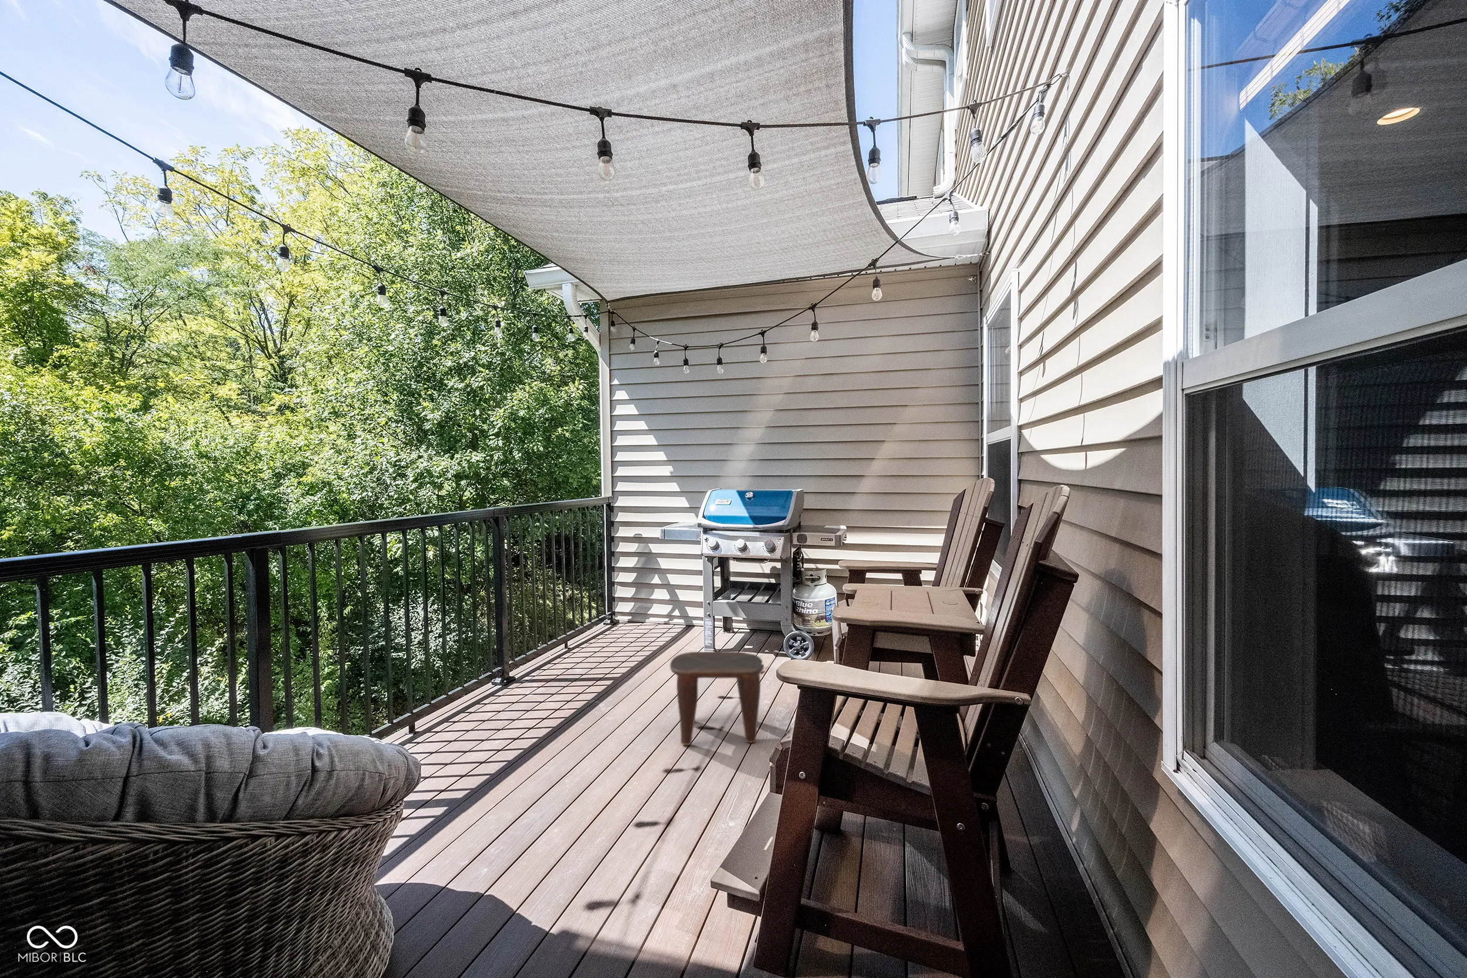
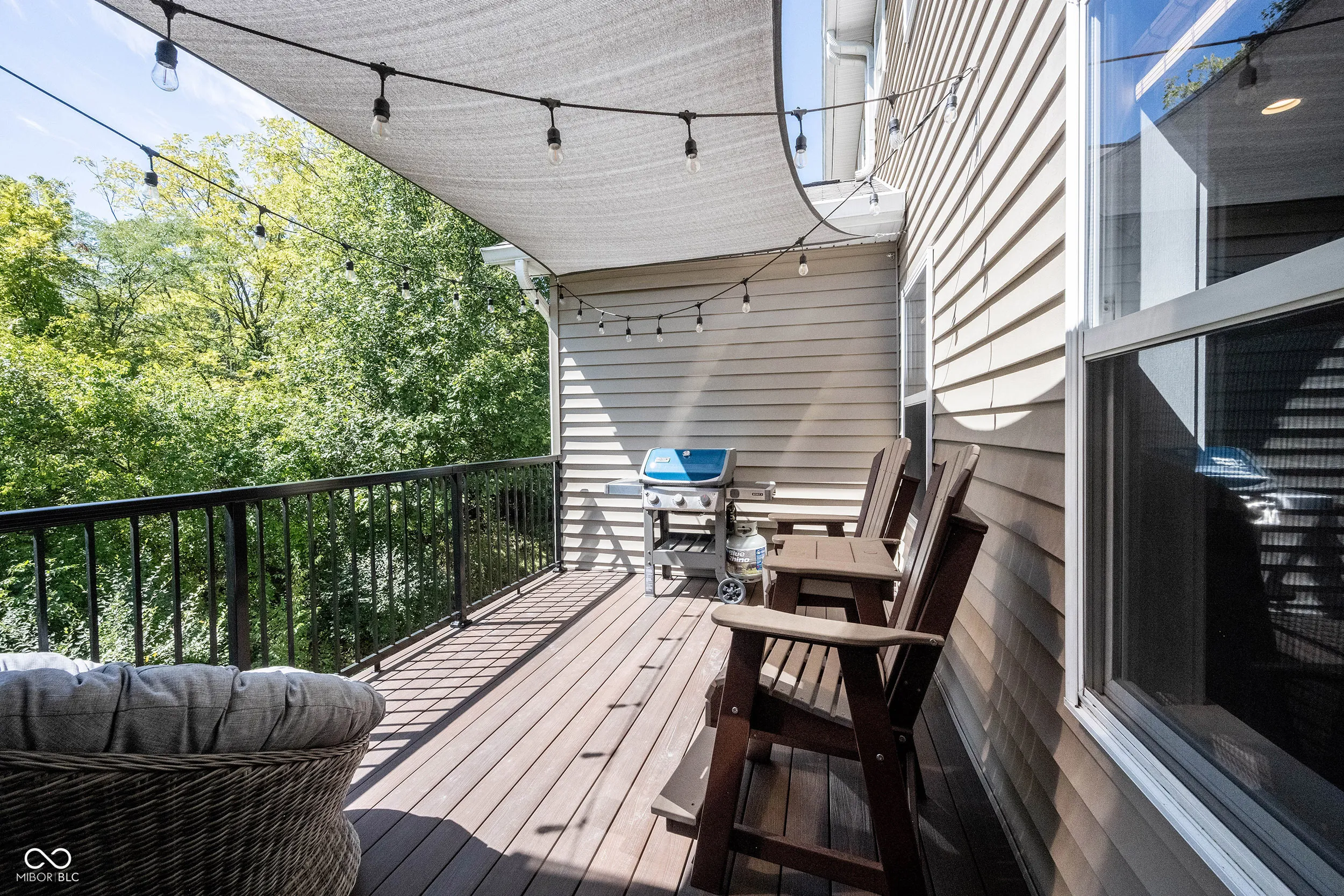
- stool [669,651,764,746]
